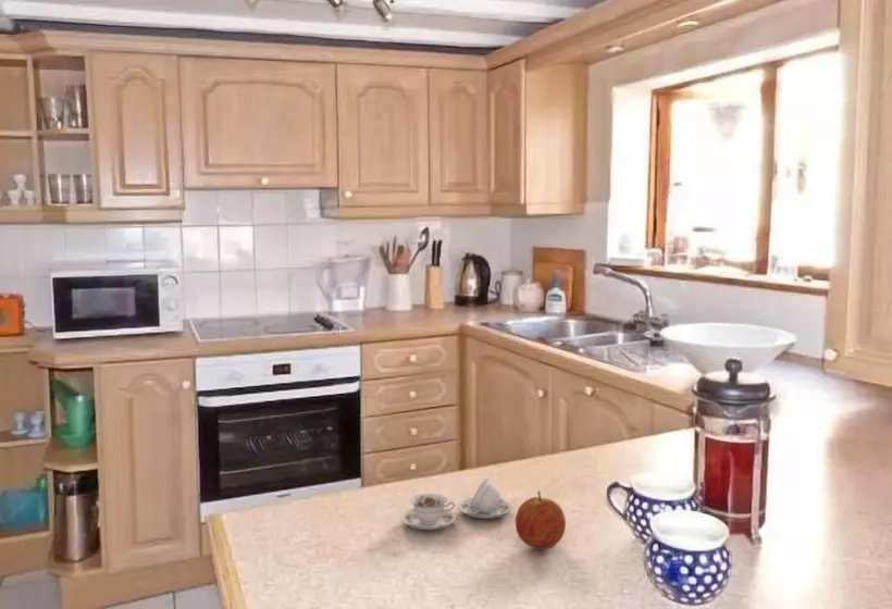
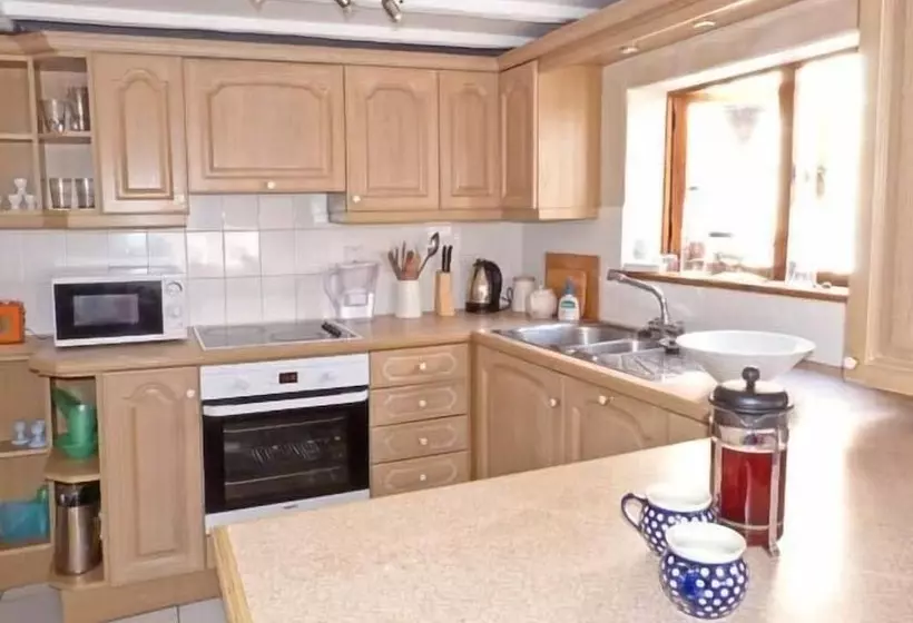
- chinaware [400,477,512,531]
- fruit [515,490,567,551]
